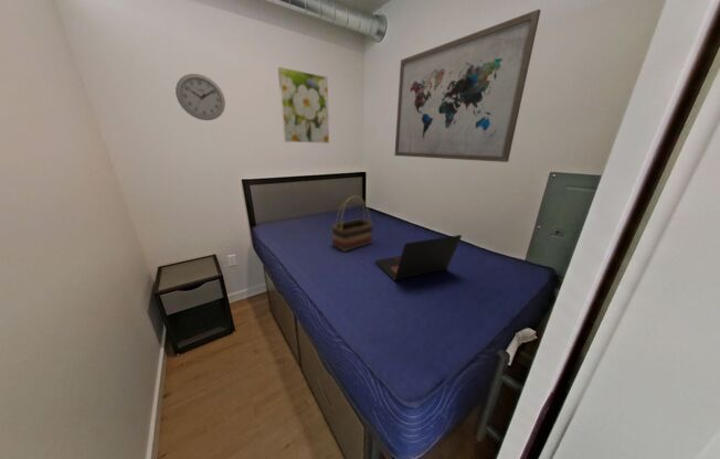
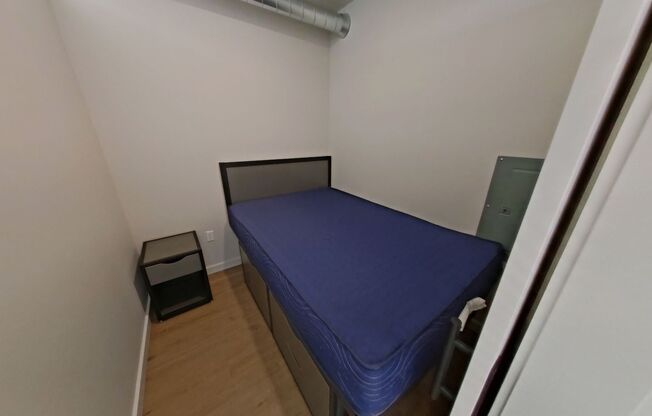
- wall art [393,8,542,163]
- woven basket [330,194,374,253]
- wall clock [174,73,226,121]
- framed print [277,66,330,145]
- laptop [374,234,463,282]
